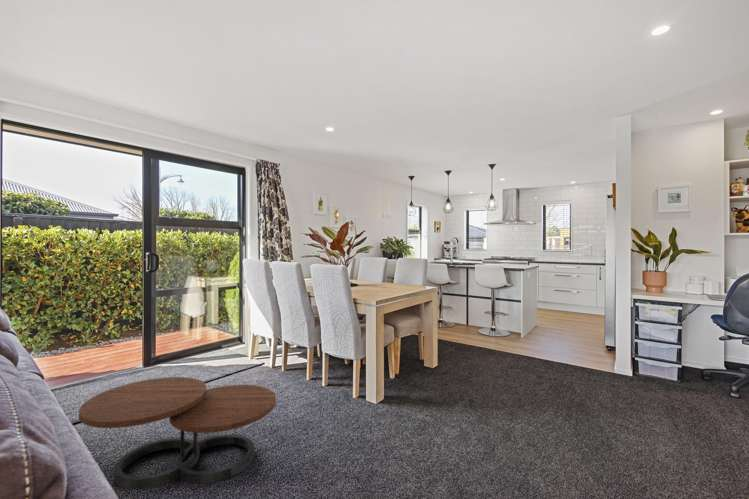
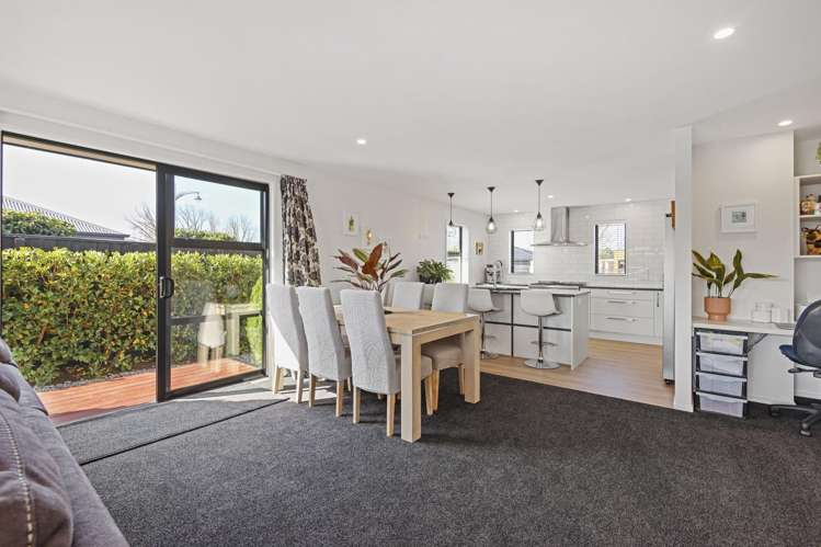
- coffee table [78,376,277,490]
